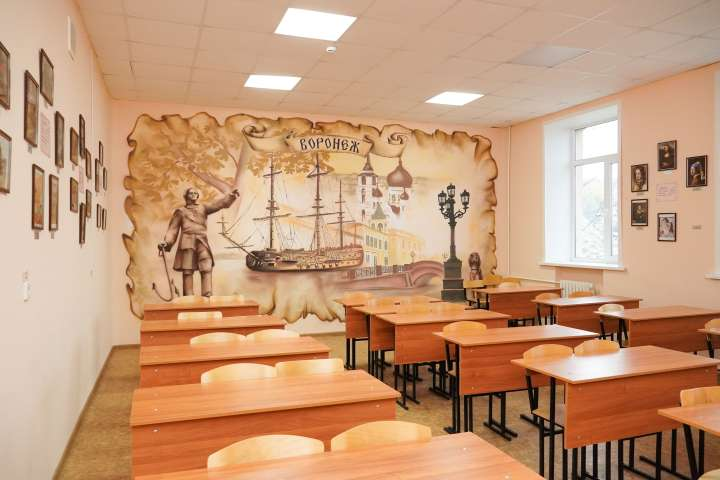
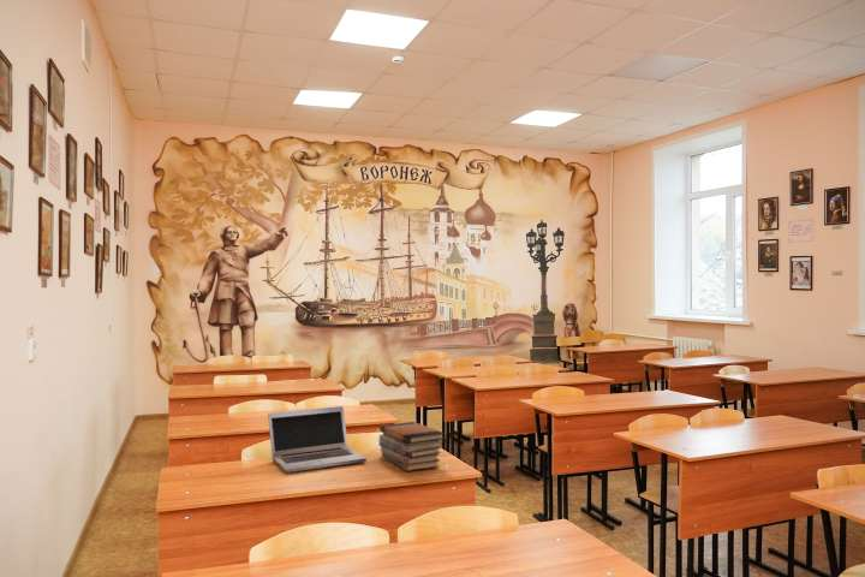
+ book stack [378,421,446,472]
+ laptop [267,405,368,474]
